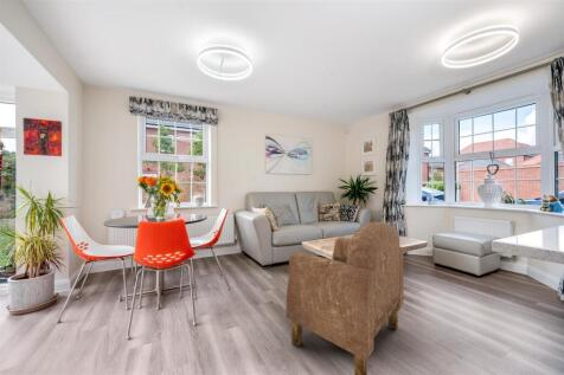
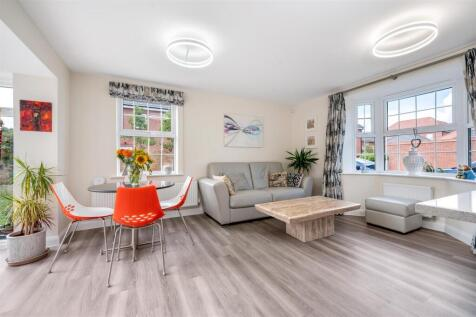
- armchair [284,220,404,375]
